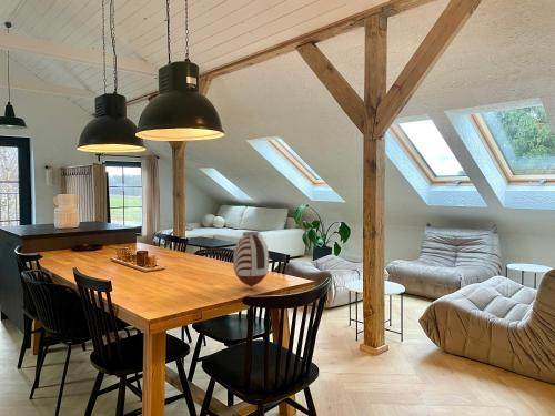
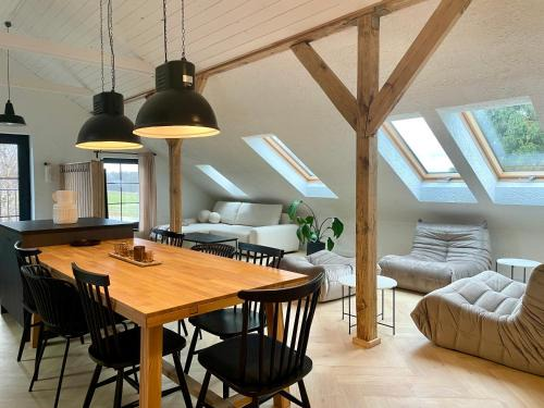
- vase [233,231,270,288]
